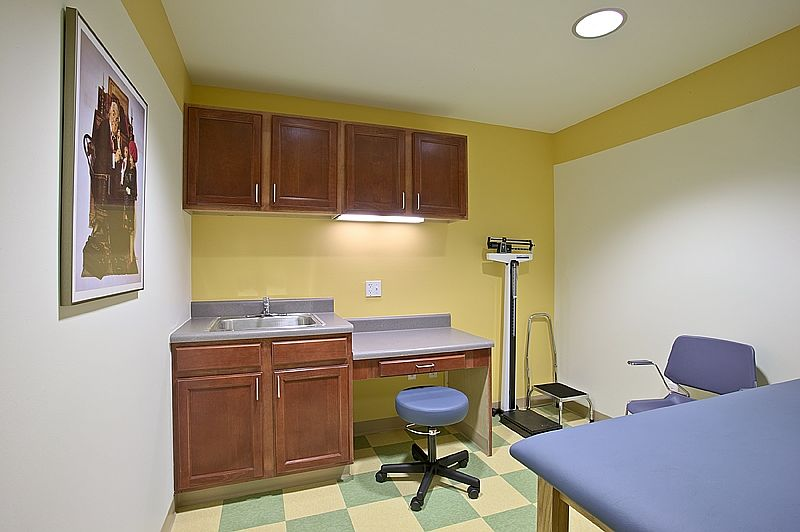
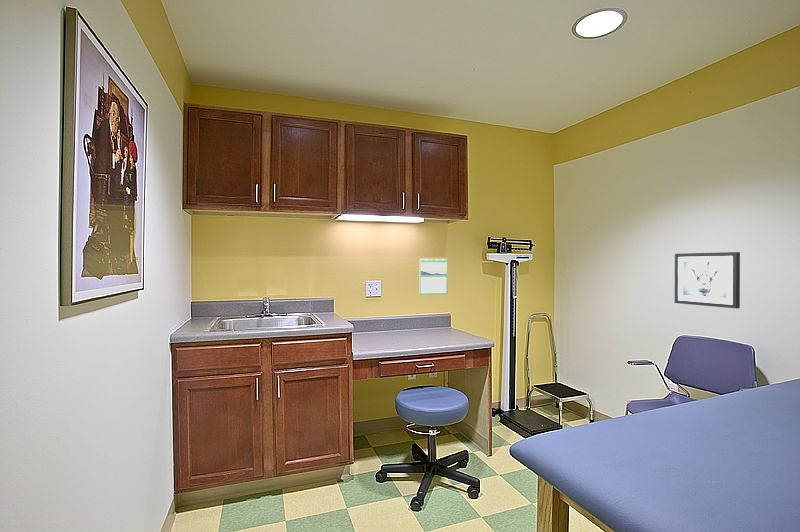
+ calendar [419,257,449,296]
+ wall art [674,251,741,309]
